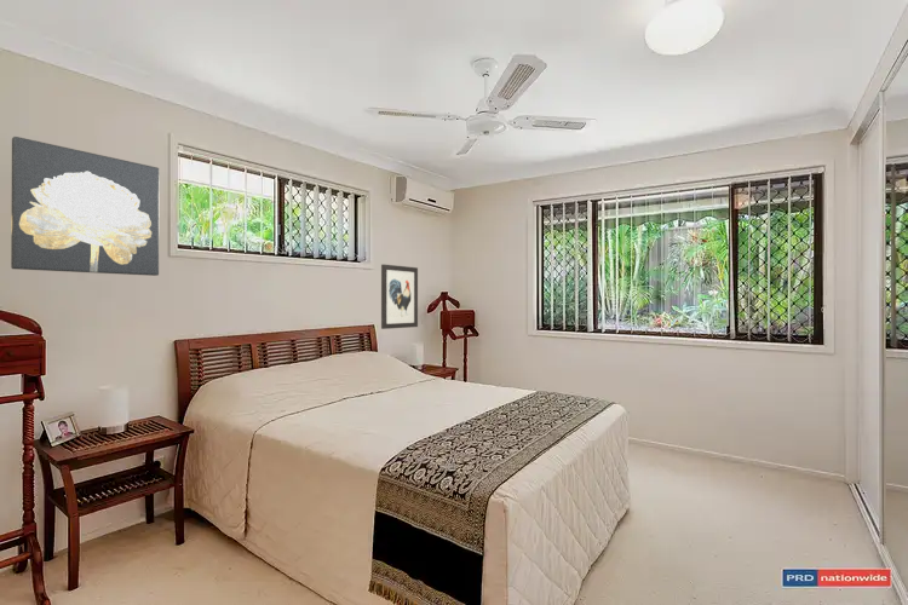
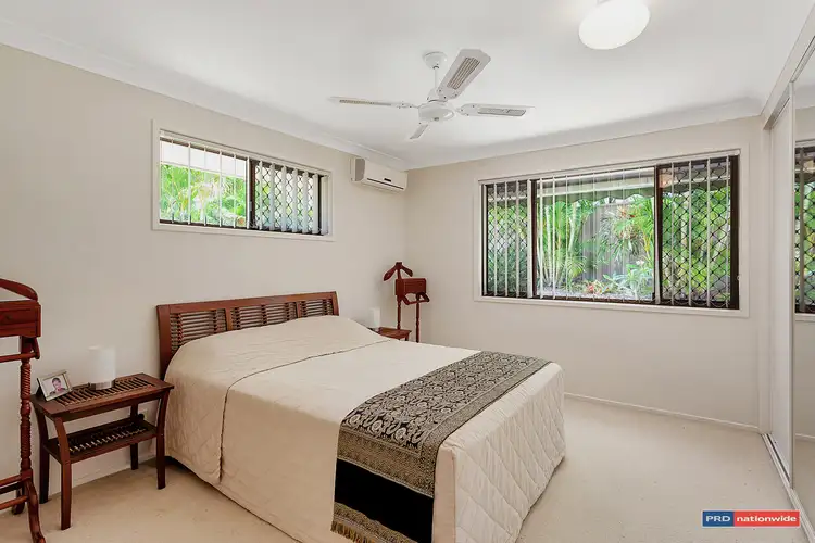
- wall art [380,264,419,330]
- wall art [10,136,160,277]
